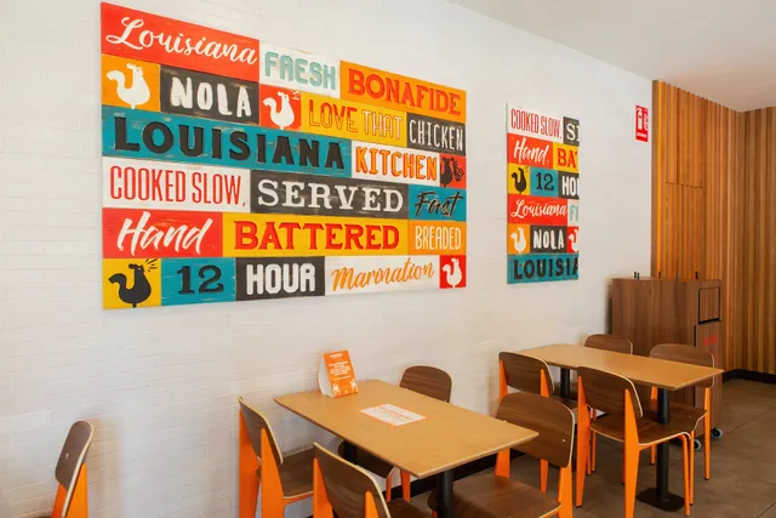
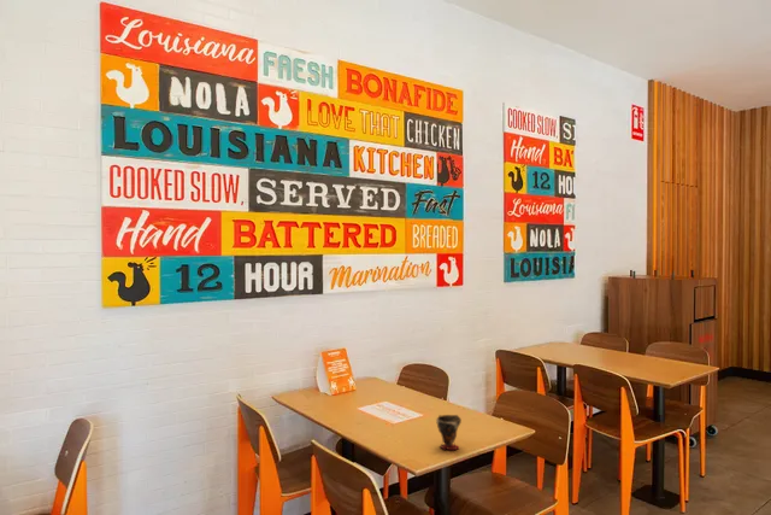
+ cup [435,414,463,451]
